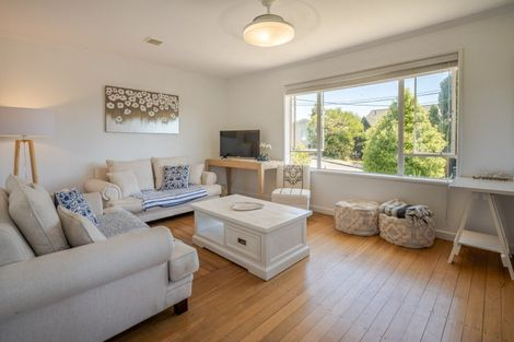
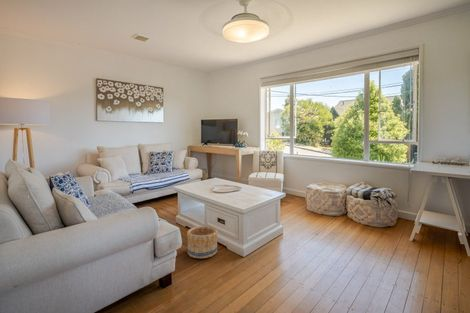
+ basket [186,225,219,259]
